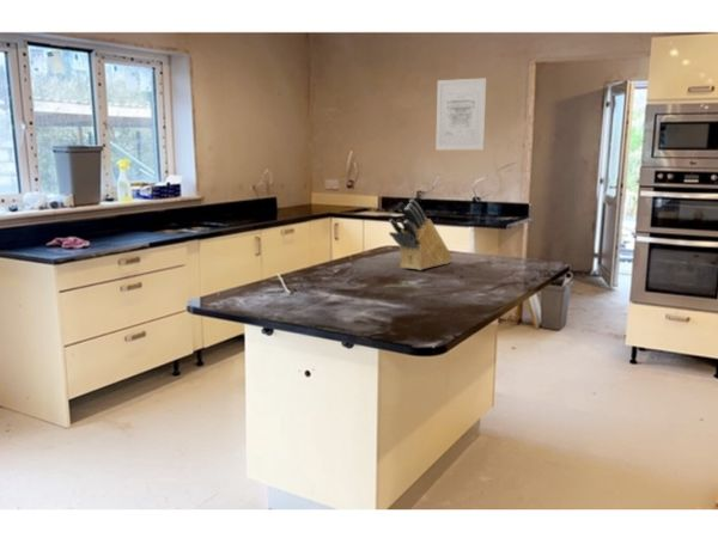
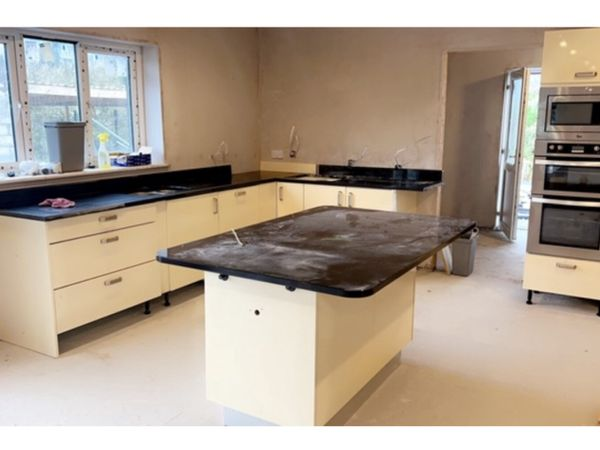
- wall art [434,77,487,151]
- knife block [388,197,454,271]
